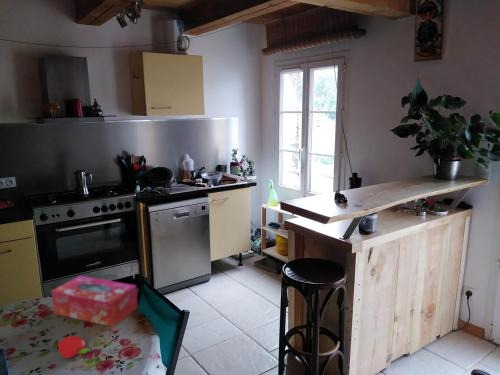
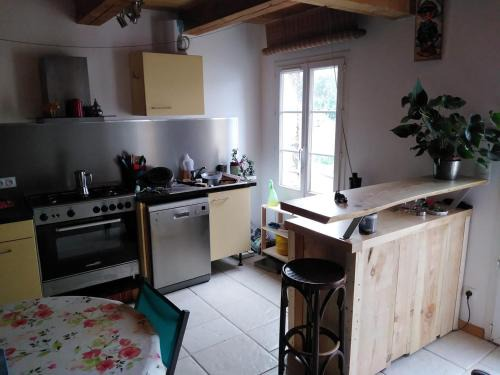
- tissue box [50,275,139,328]
- fruit [57,335,90,359]
